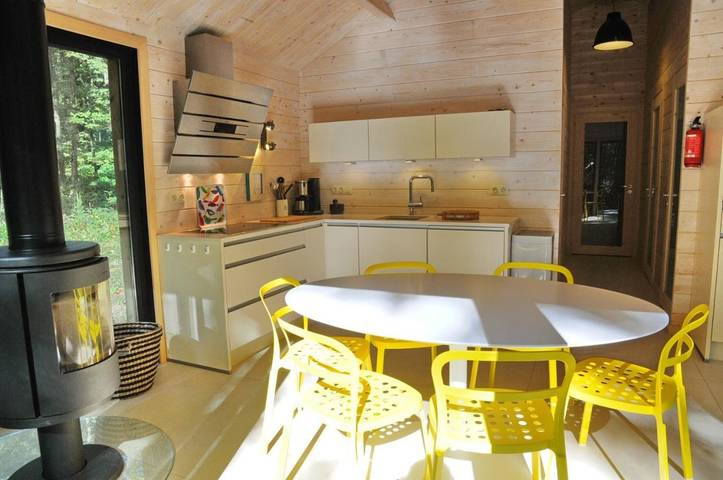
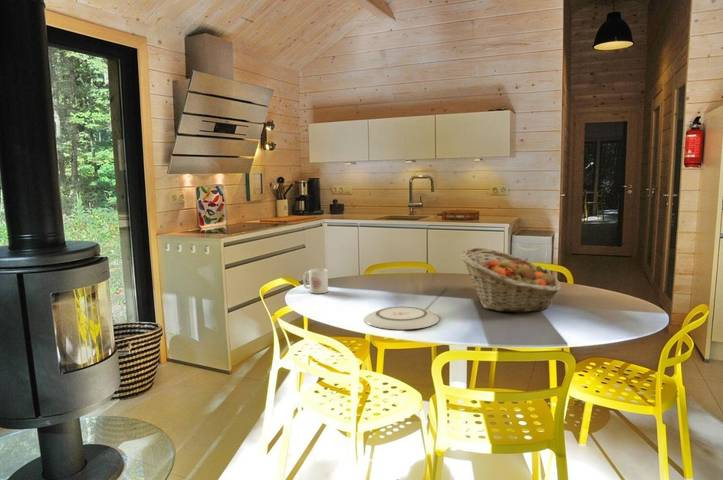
+ fruit basket [459,247,562,313]
+ mug [302,268,329,294]
+ plate [363,306,440,331]
